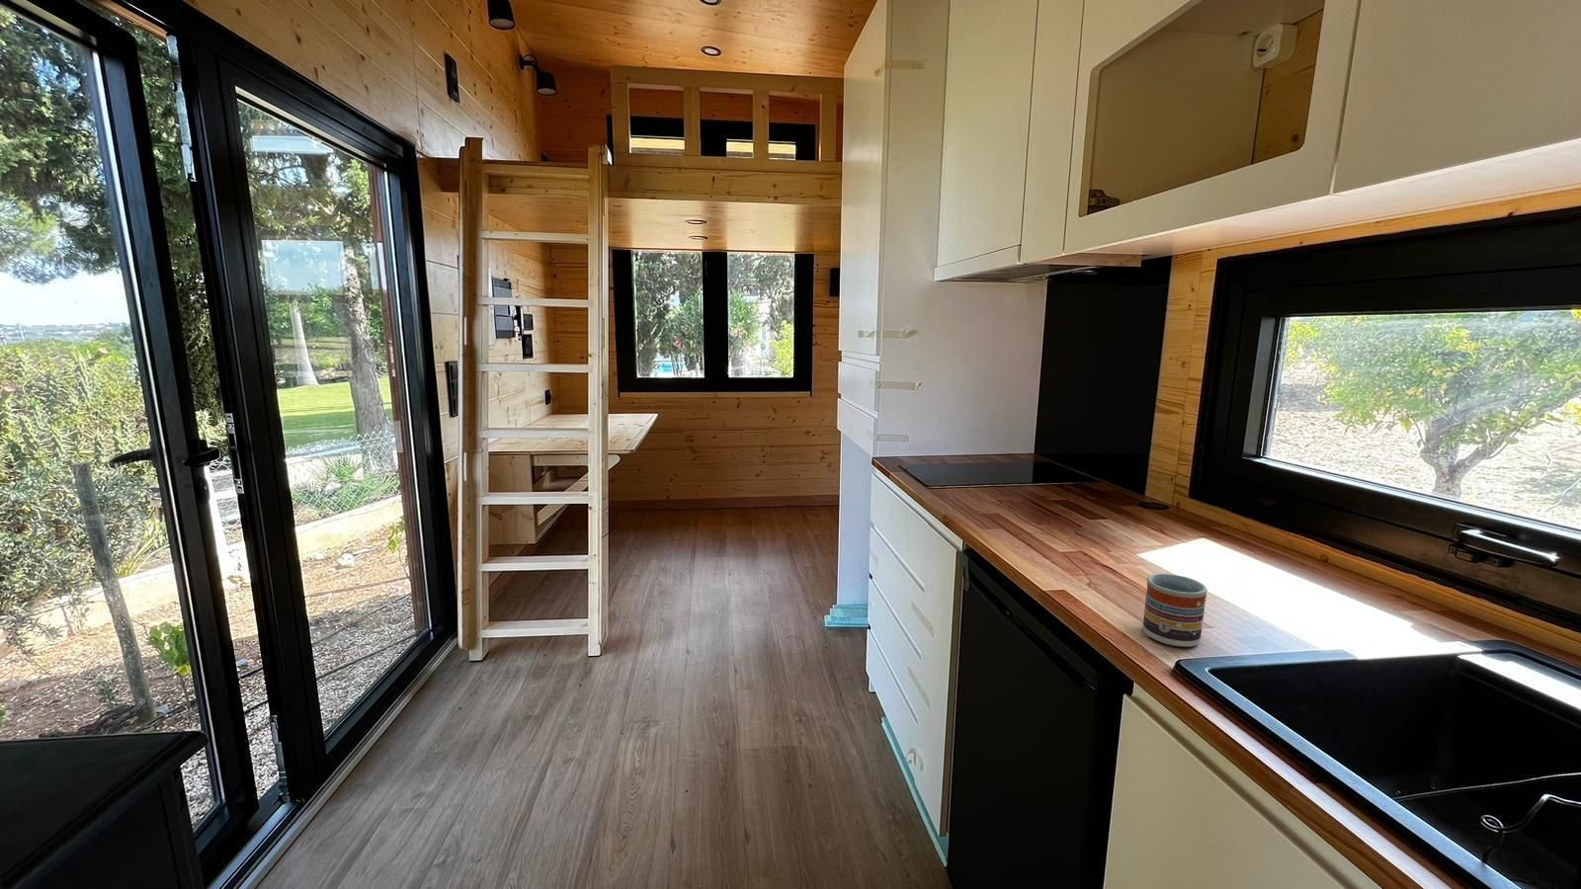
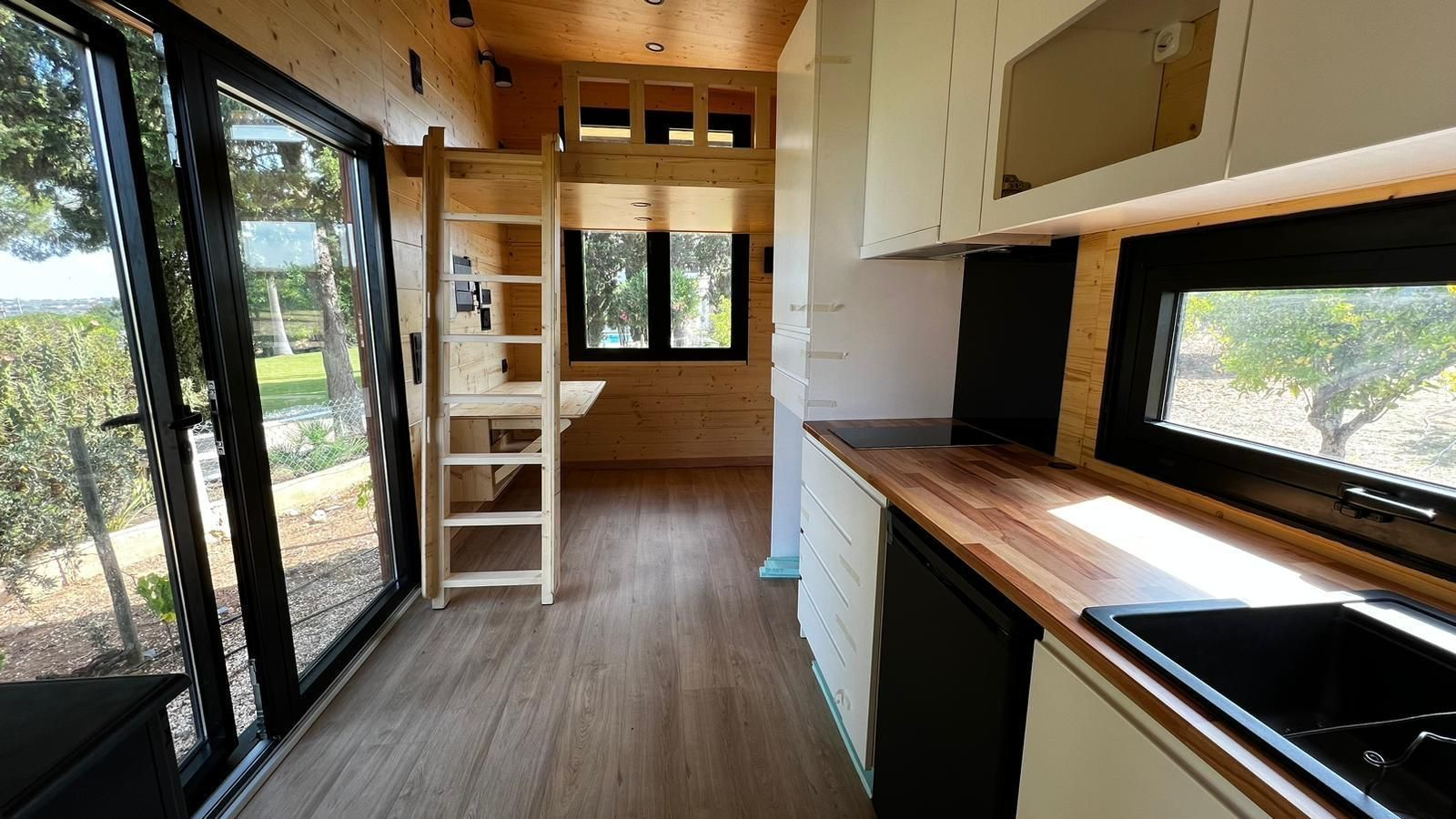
- cup [1142,573,1209,648]
